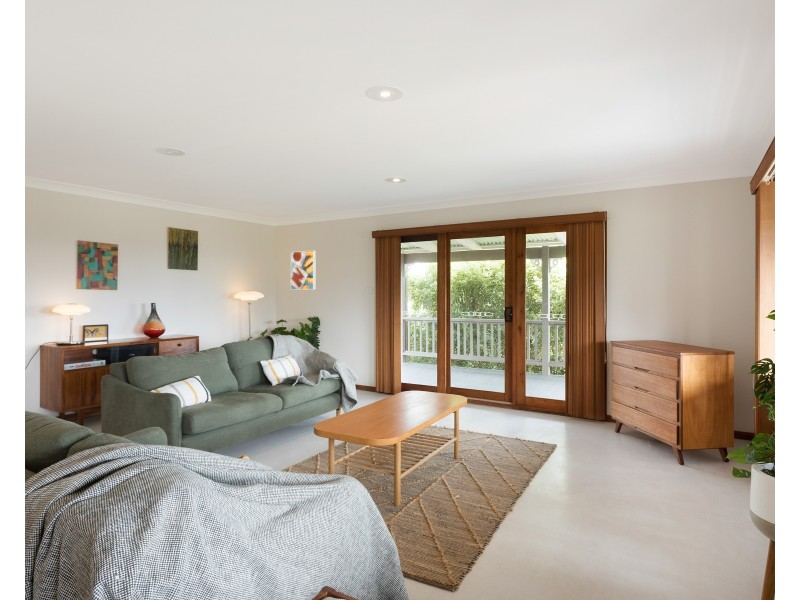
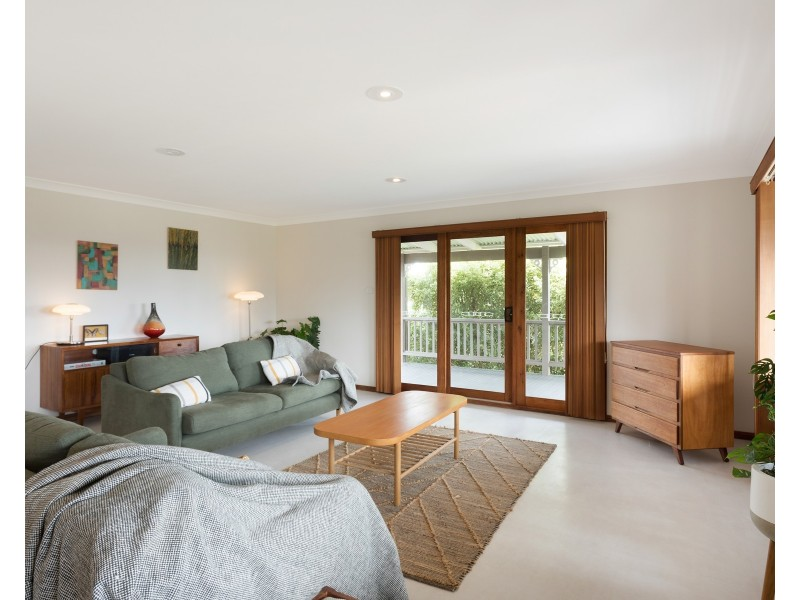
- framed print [290,250,317,290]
